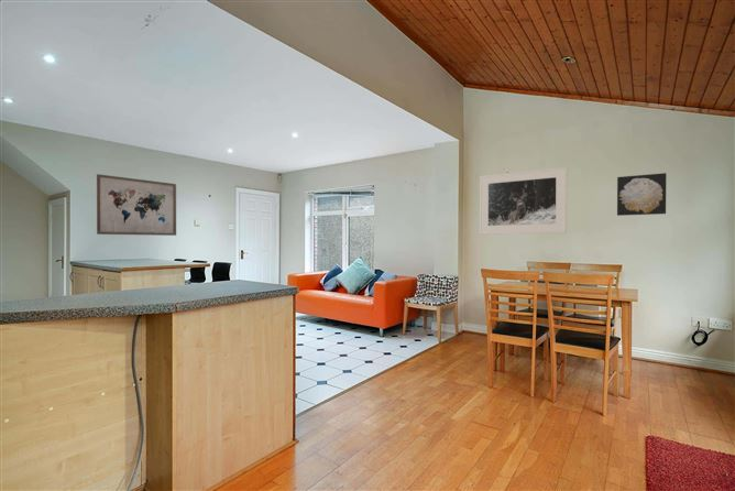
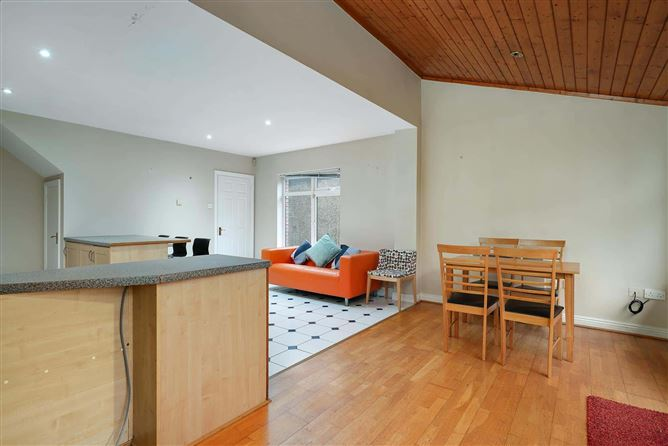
- wall art [616,172,667,217]
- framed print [479,166,568,236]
- wall art [96,173,177,237]
